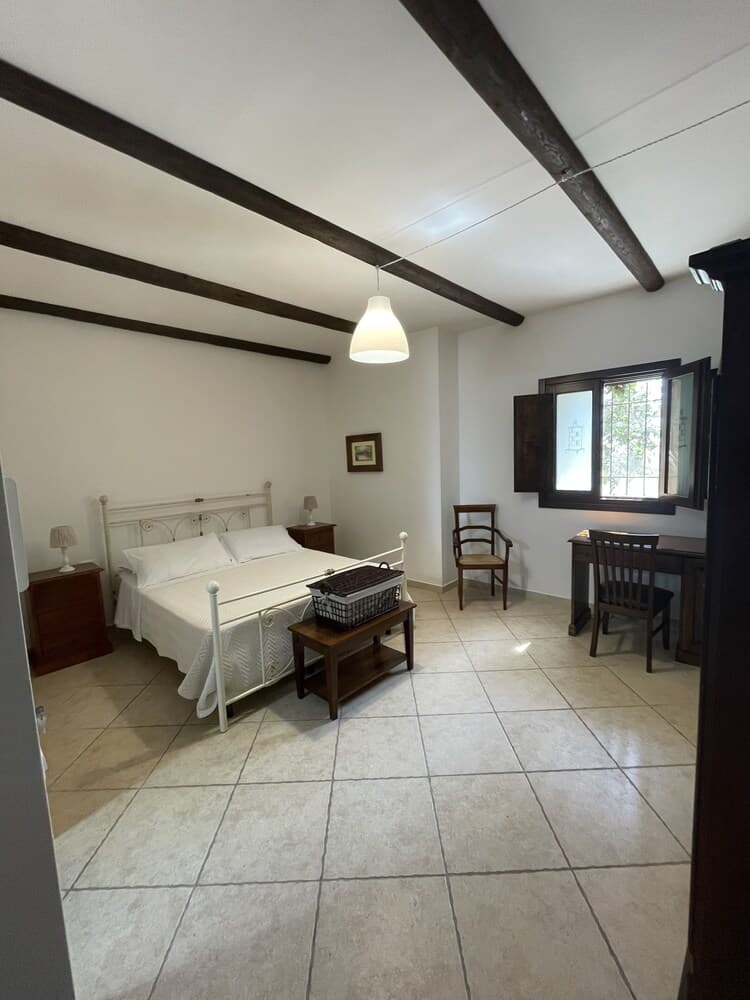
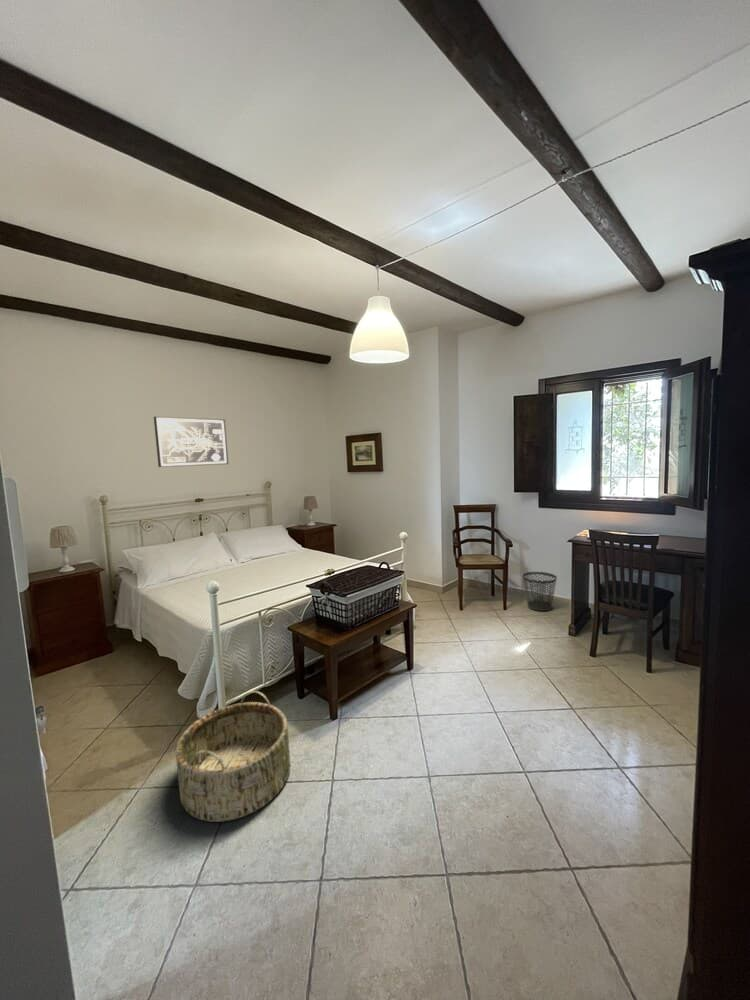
+ basket [175,690,291,823]
+ wastebasket [522,571,558,612]
+ wall art [153,415,230,468]
